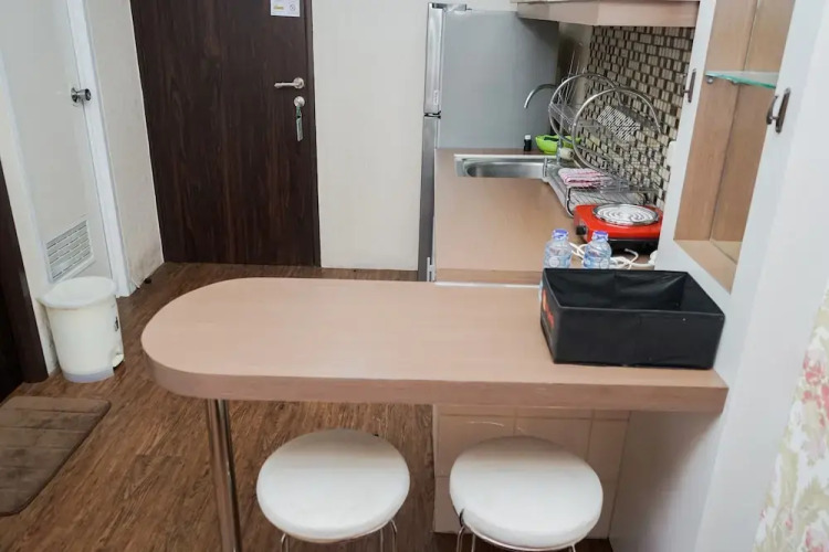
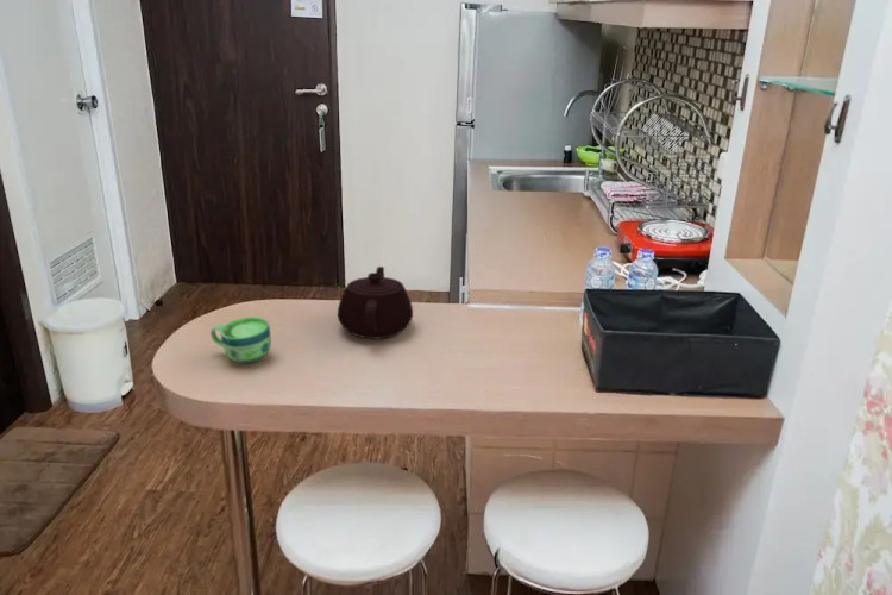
+ teapot [337,265,414,340]
+ cup [209,317,272,364]
